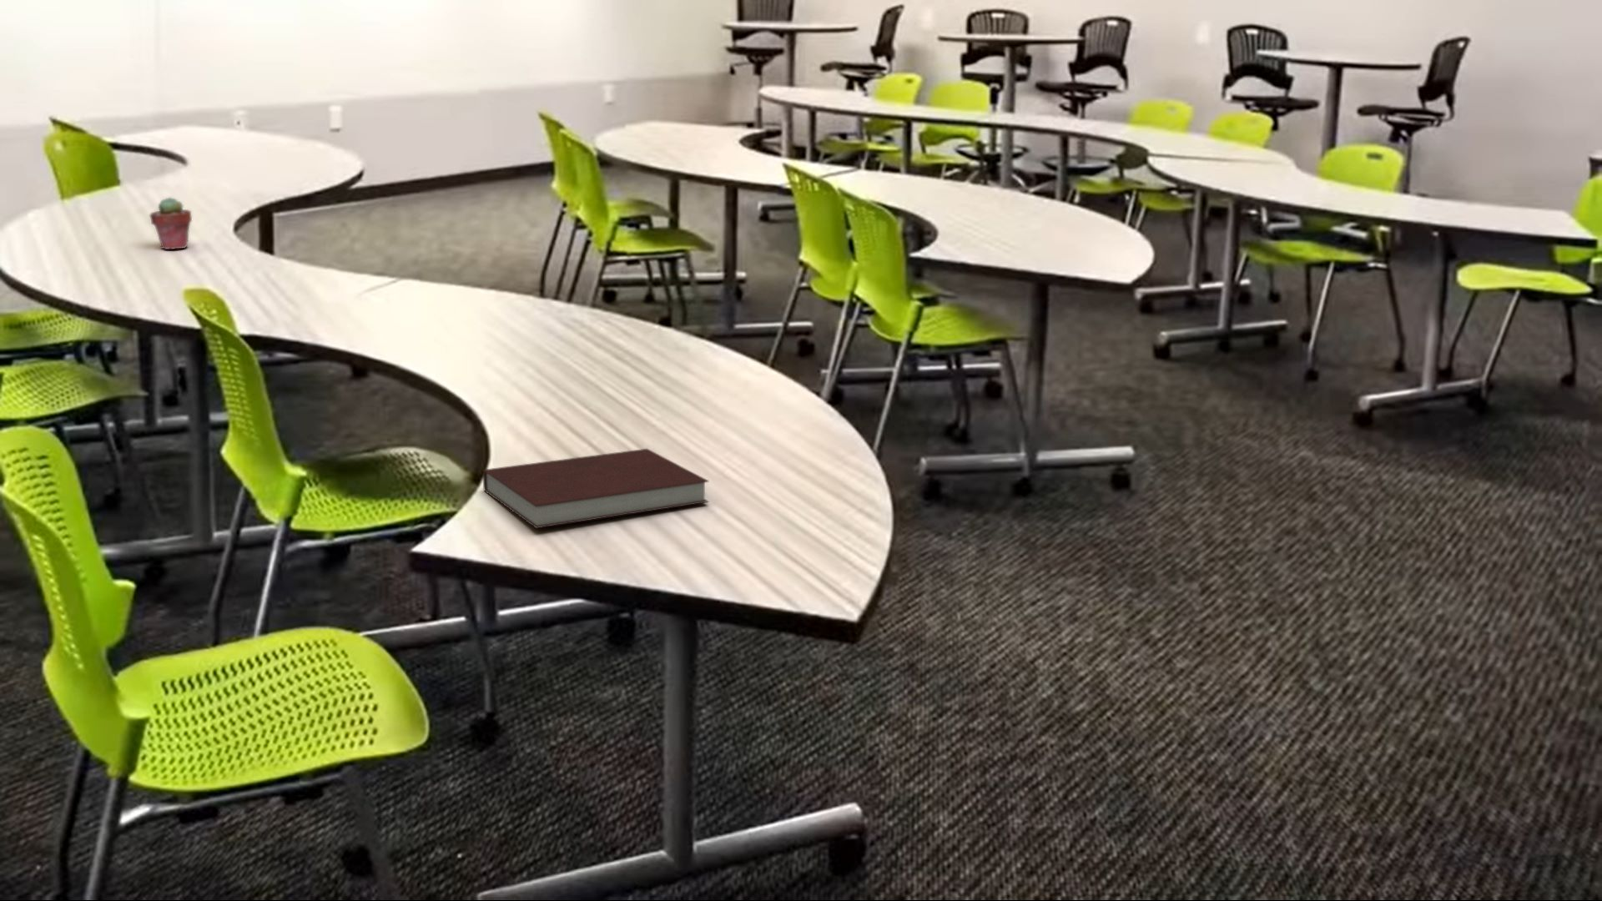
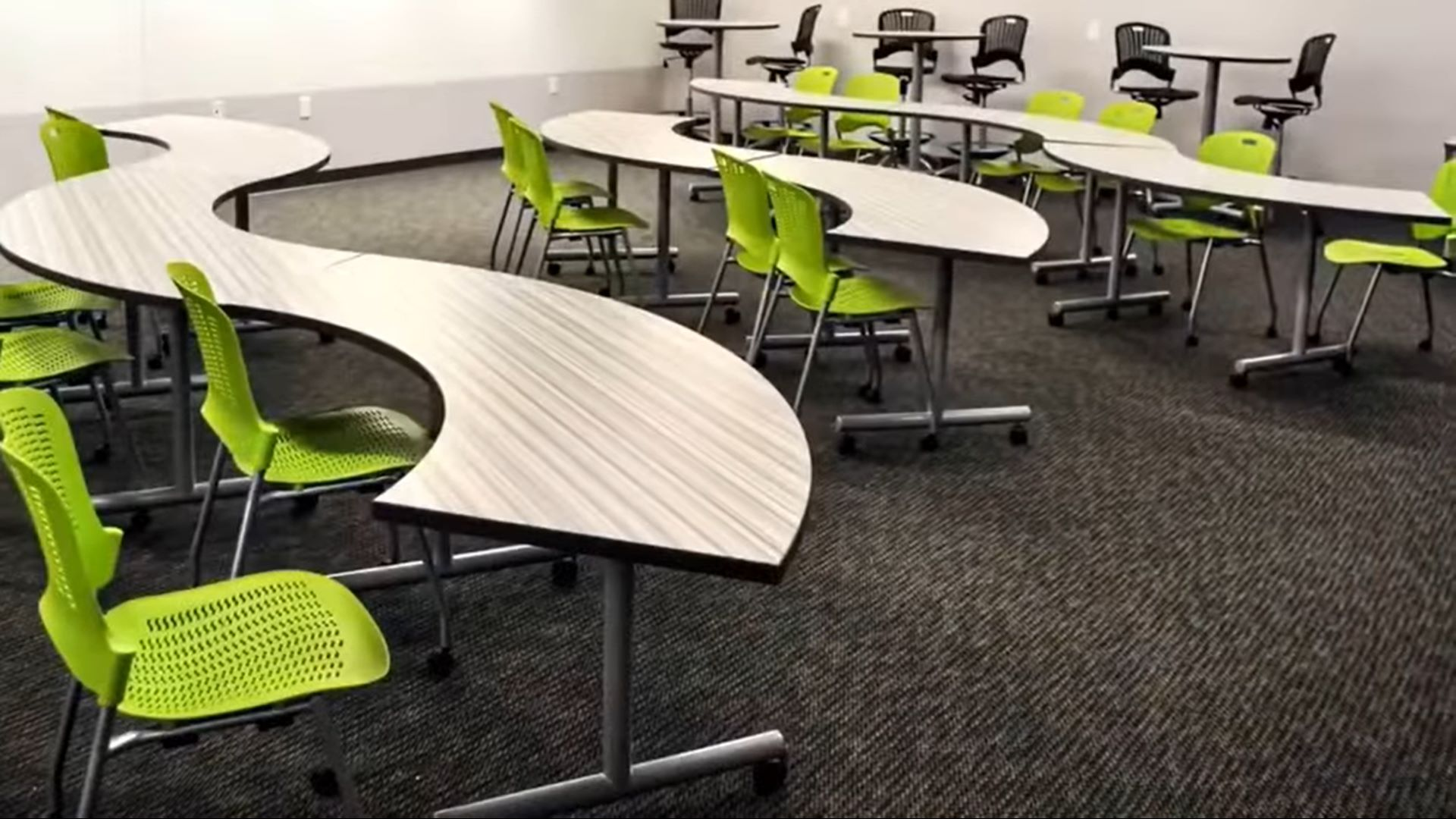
- notebook [482,448,710,529]
- potted succulent [150,196,193,250]
